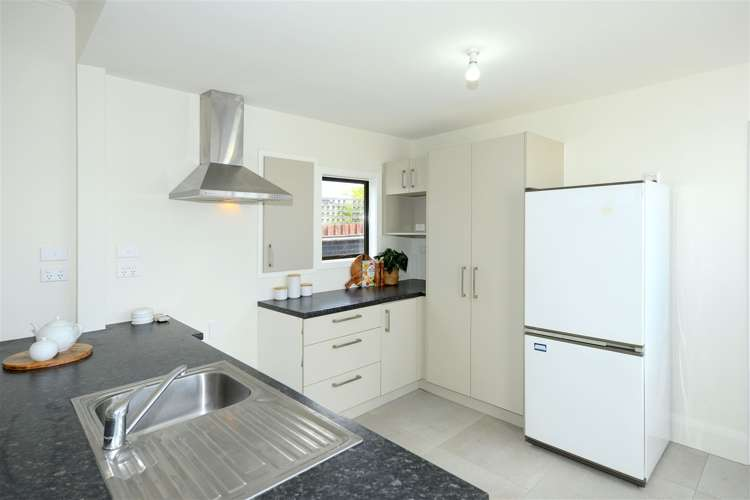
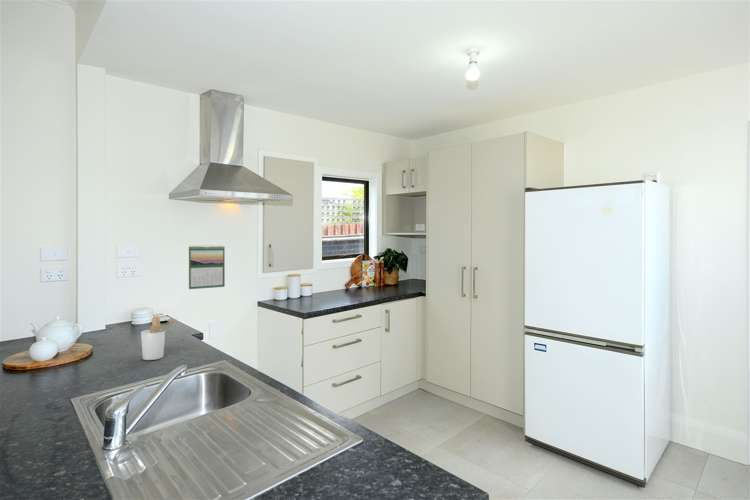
+ utensil holder [140,315,177,361]
+ calendar [188,244,226,290]
